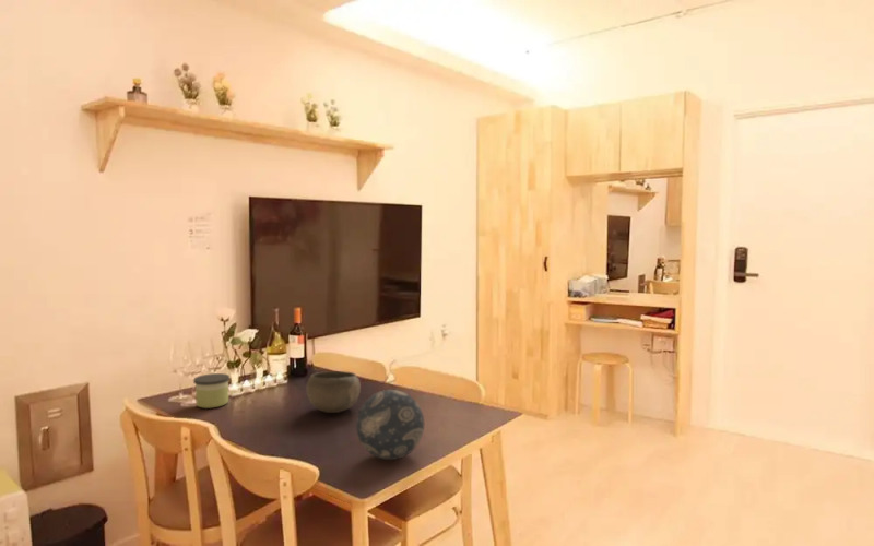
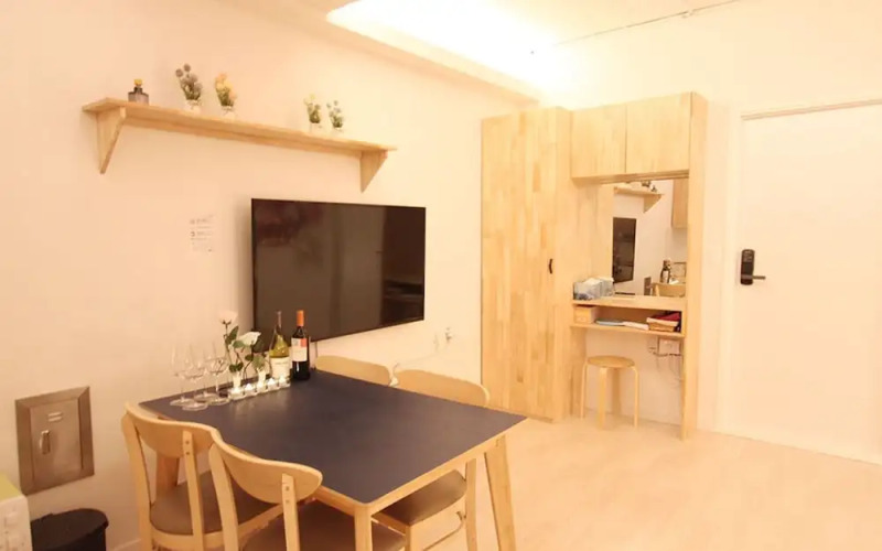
- bowl [305,370,362,414]
- decorative ball [355,389,425,461]
- candle [192,372,231,410]
